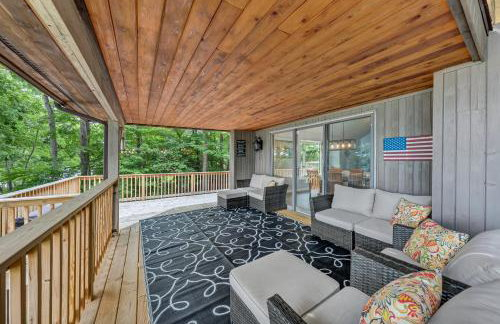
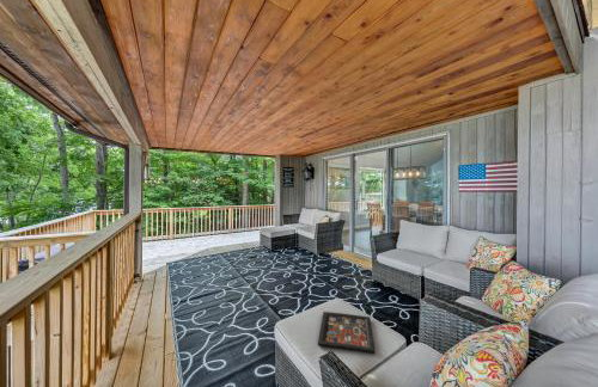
+ decorative tray [317,311,376,355]
